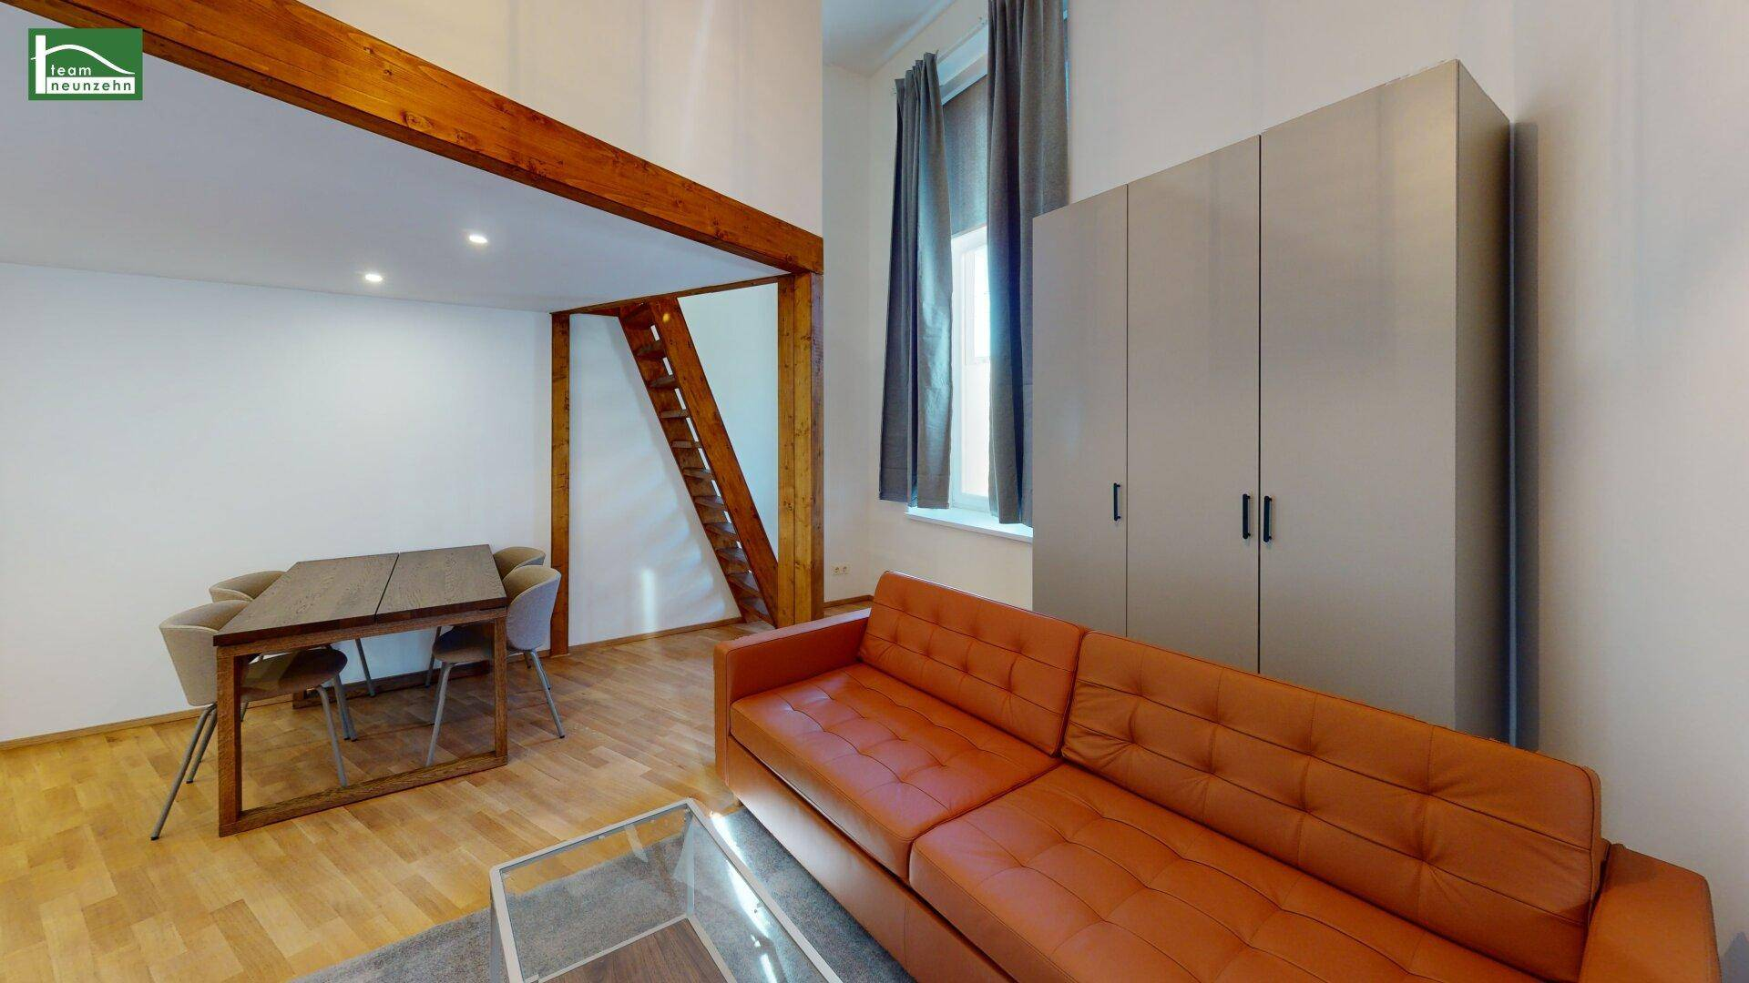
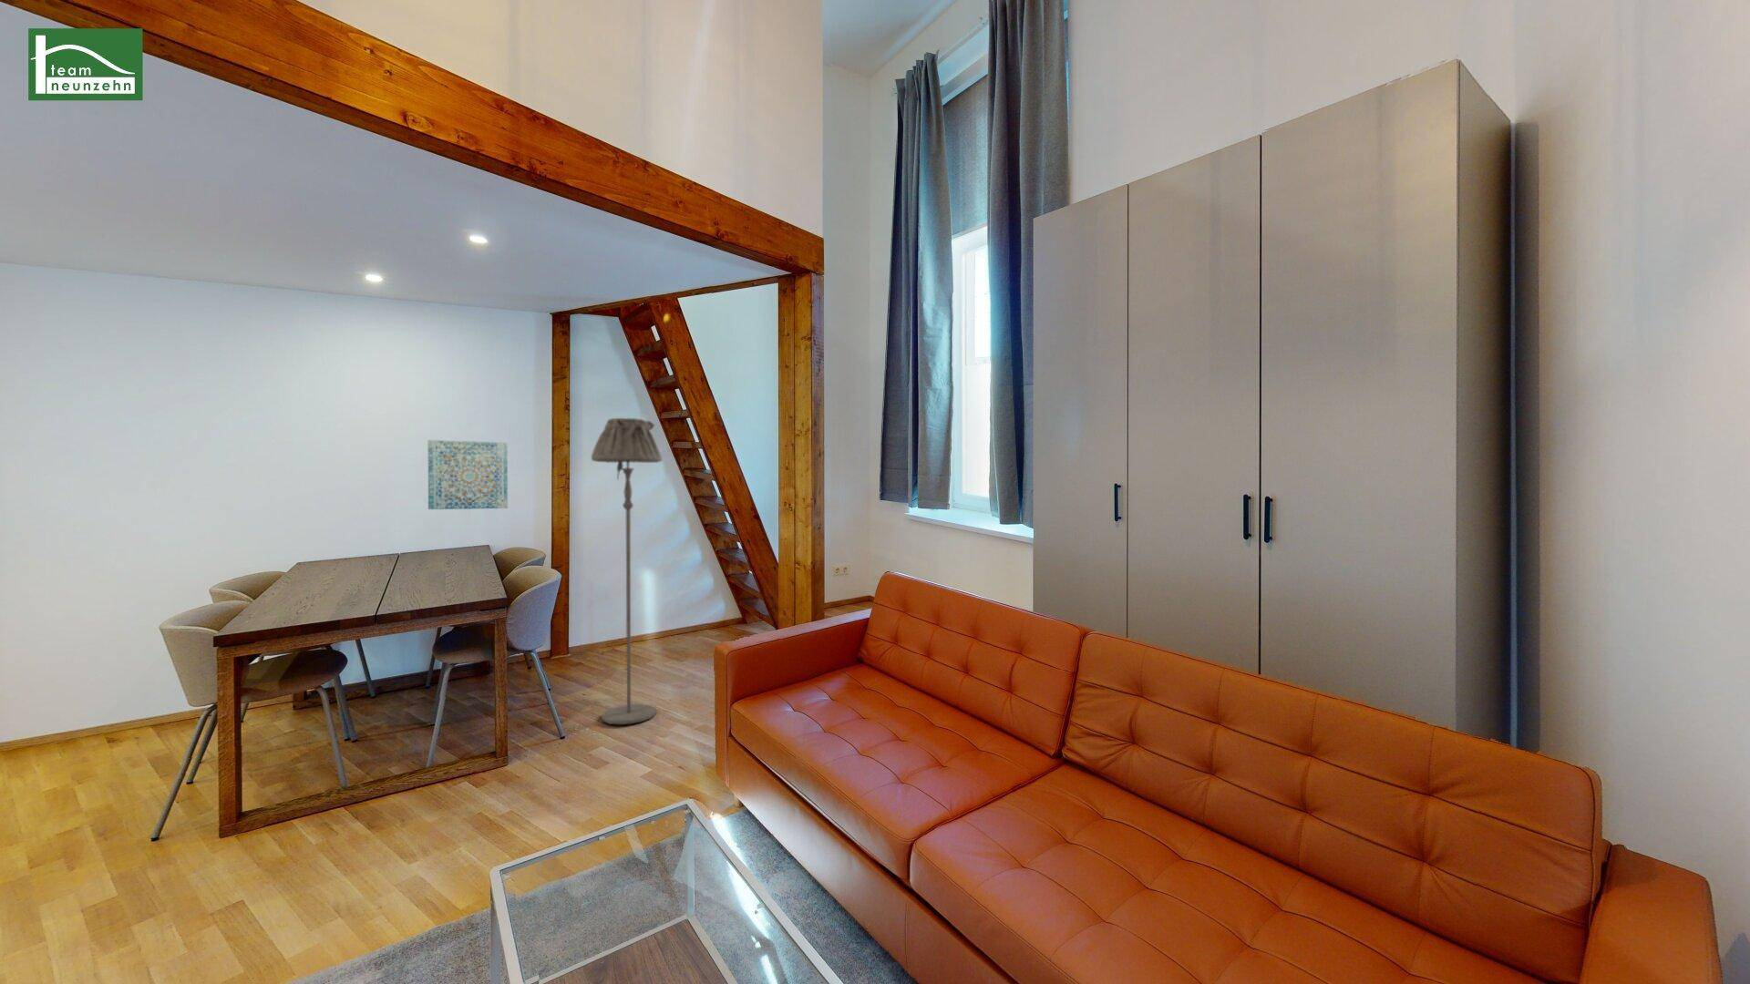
+ wall art [428,440,508,511]
+ floor lamp [590,417,662,726]
